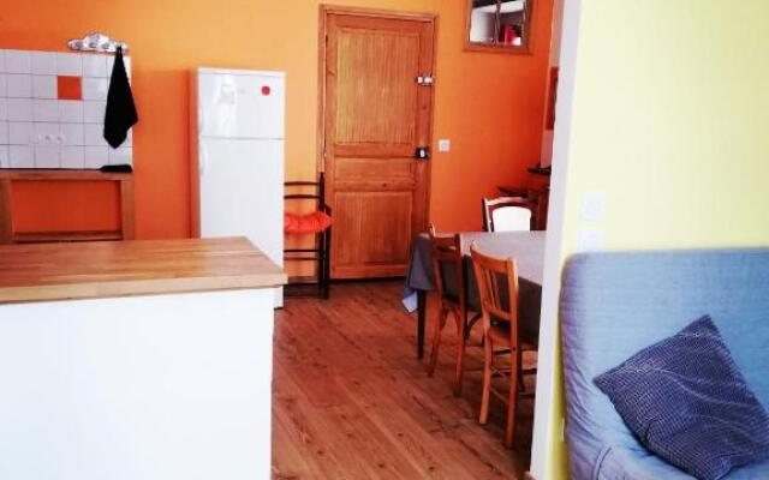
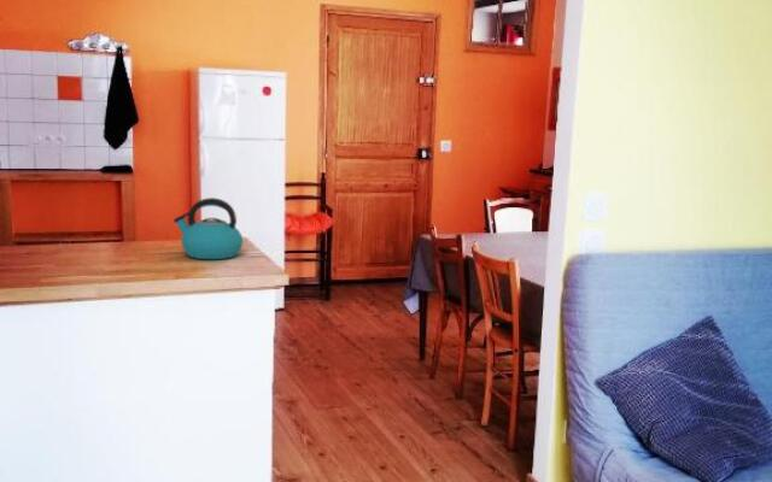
+ kettle [172,196,244,260]
